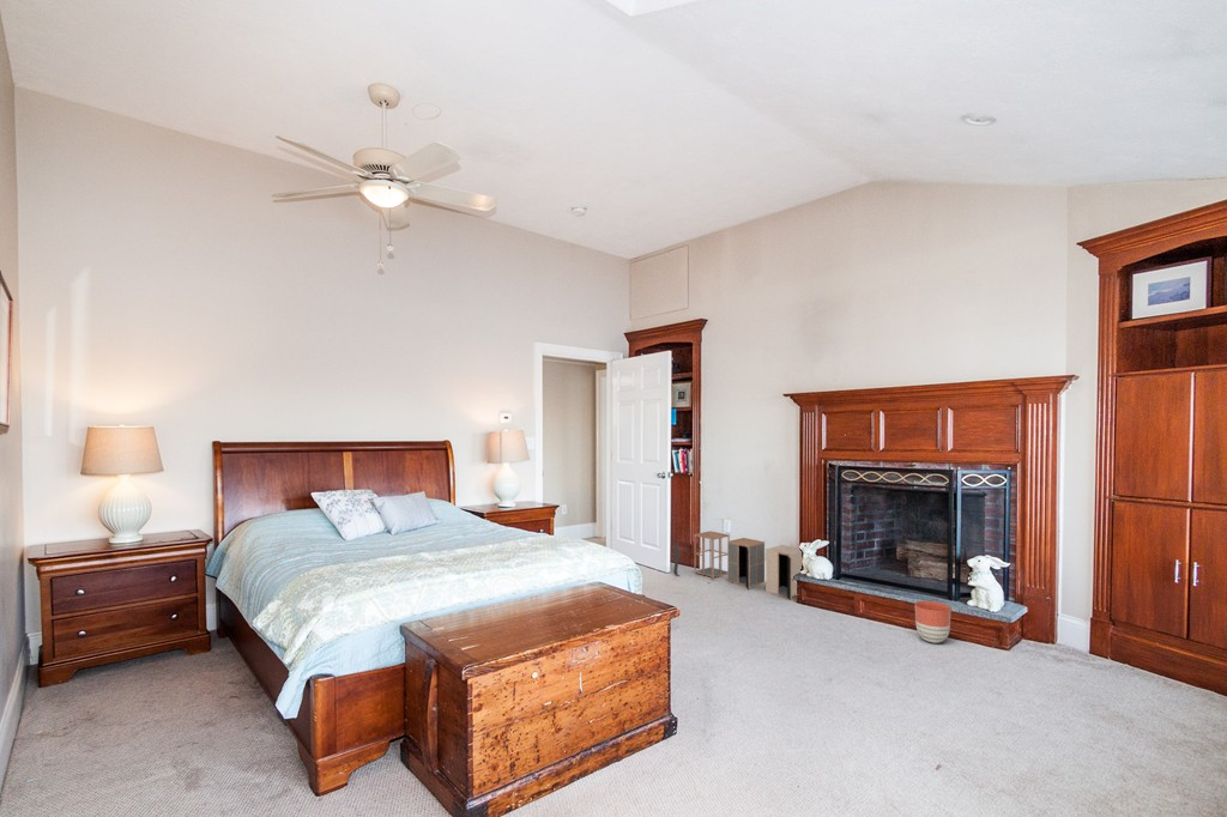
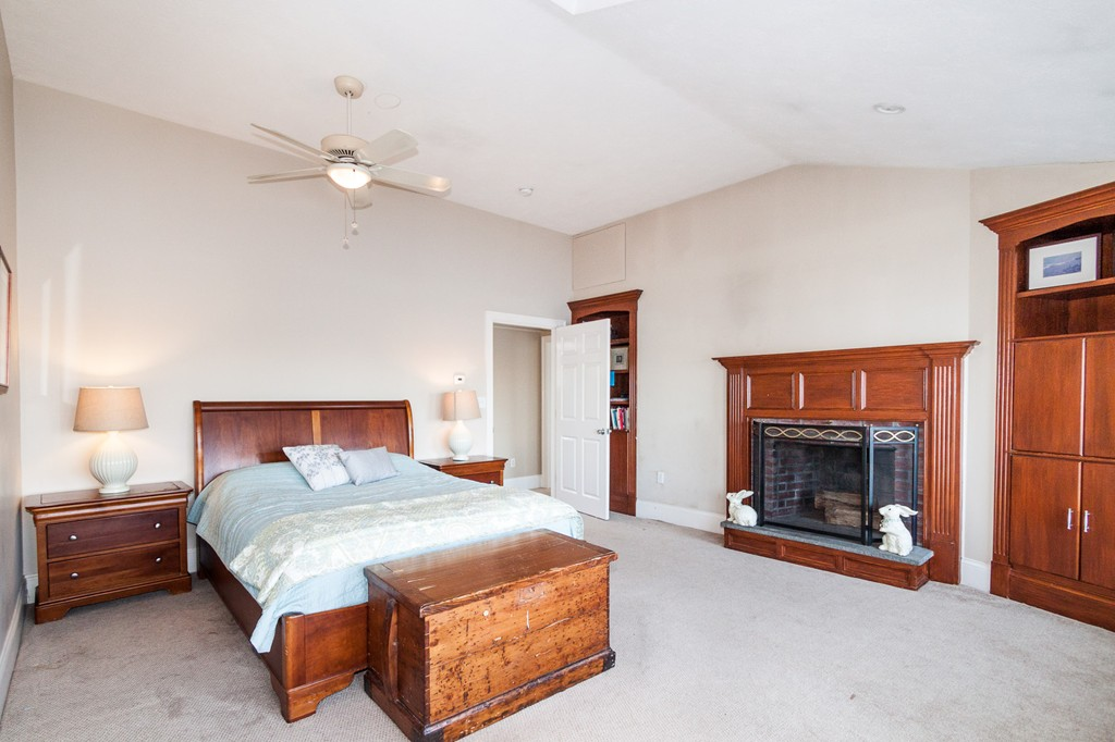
- planter [914,600,953,644]
- storage cabinet [672,529,802,601]
